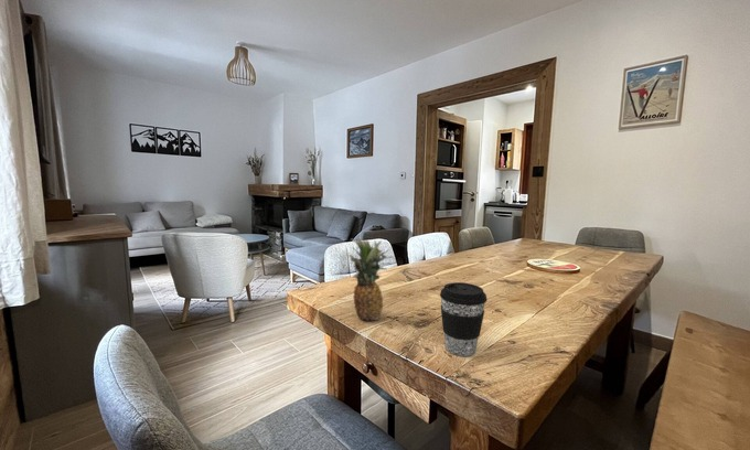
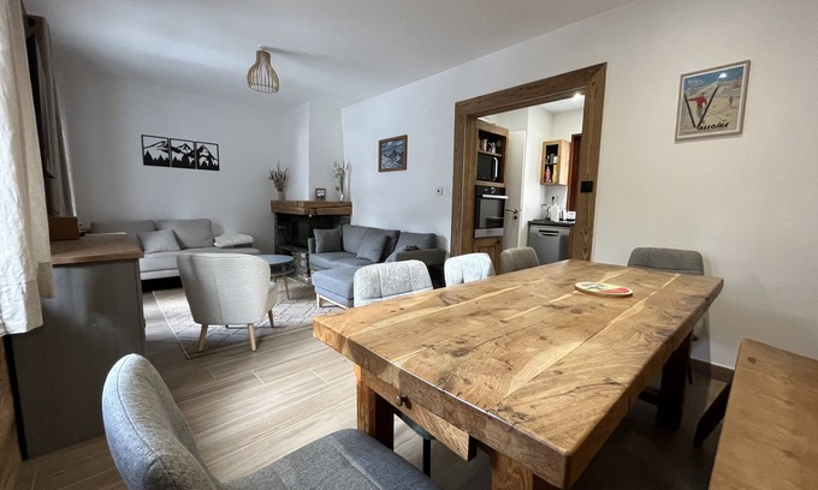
- fruit [347,237,395,322]
- coffee cup [439,281,488,357]
